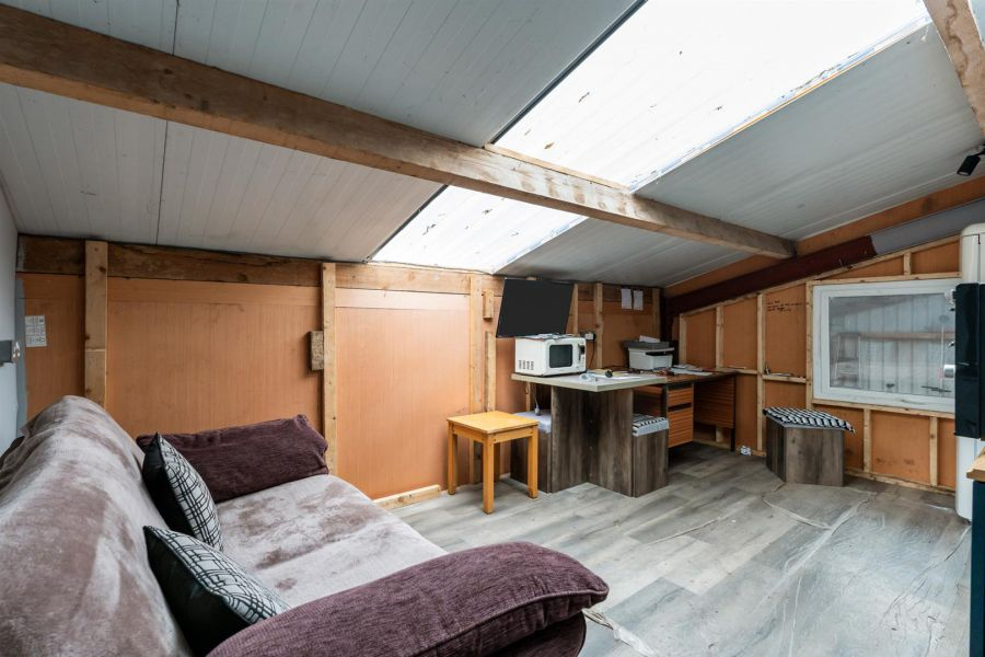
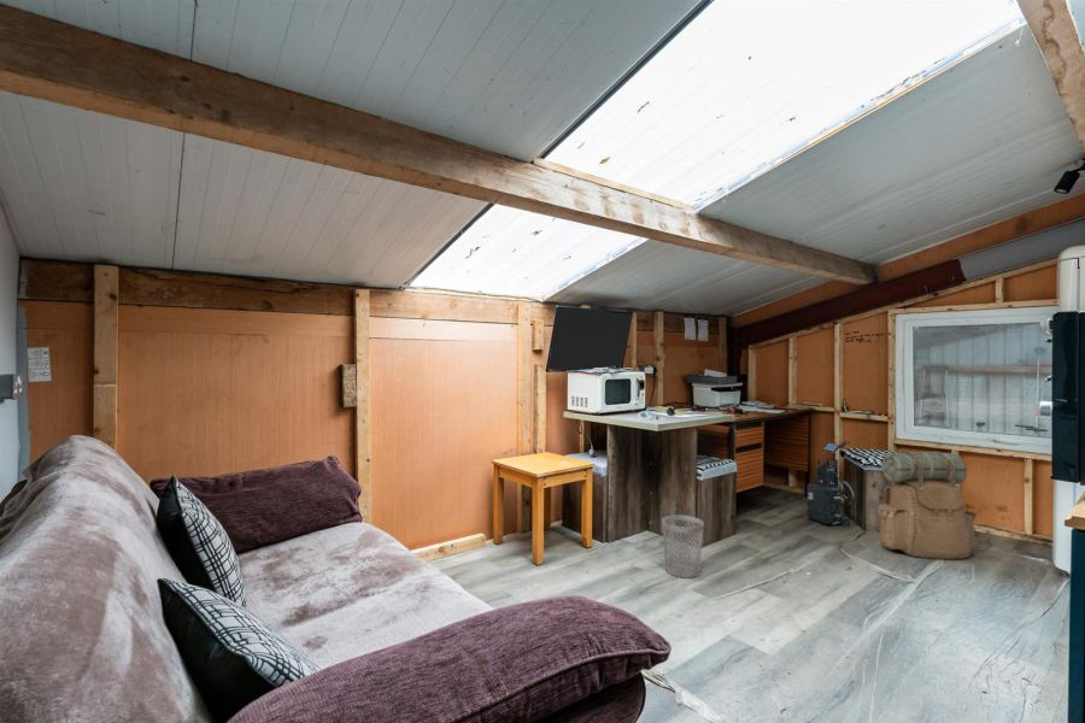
+ vacuum cleaner [805,439,857,528]
+ backpack [878,451,978,560]
+ wastebasket [661,513,705,578]
